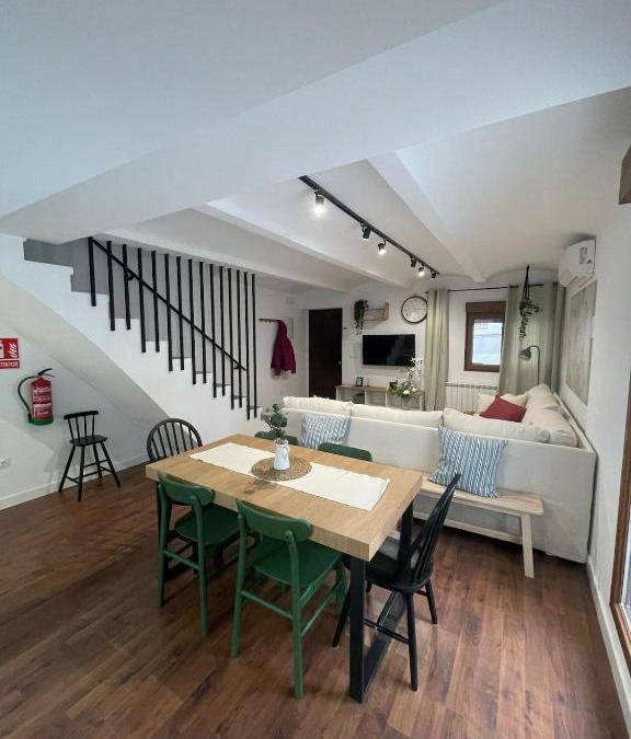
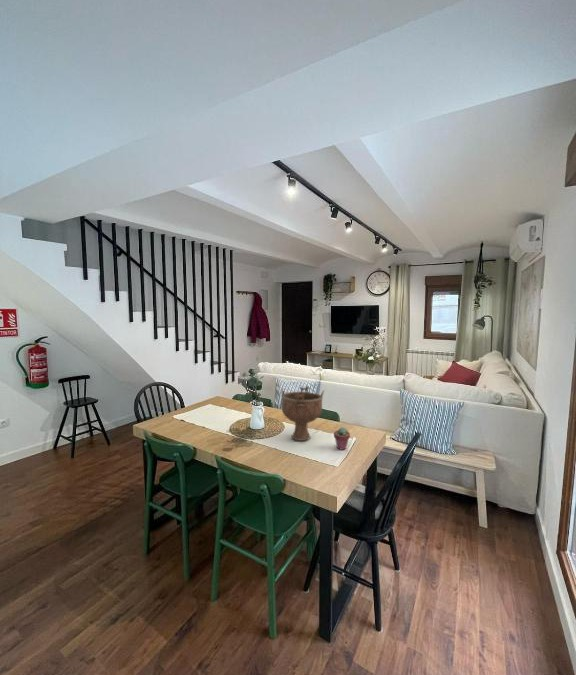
+ decorative bowl [280,385,325,442]
+ potted succulent [333,426,351,451]
